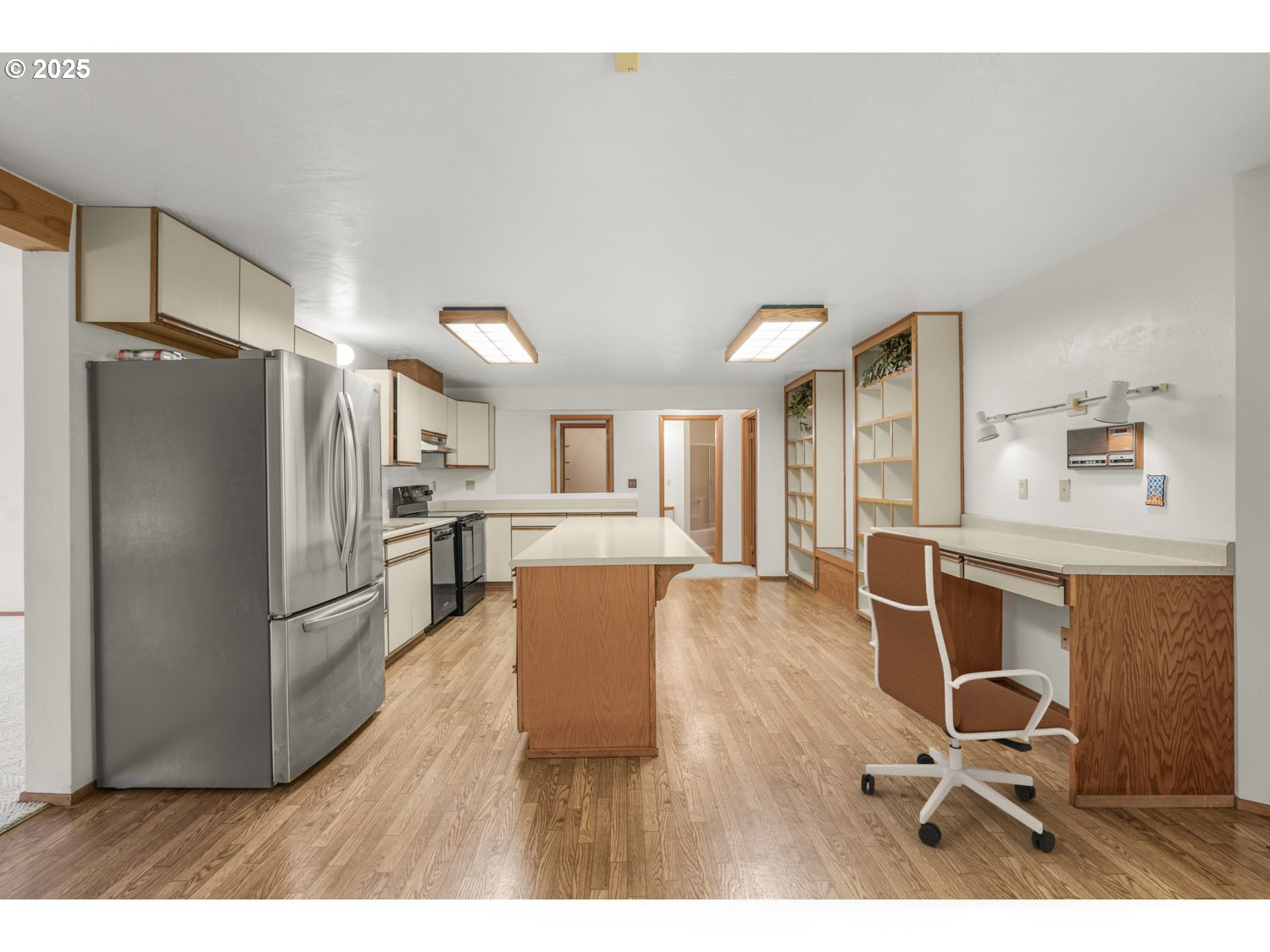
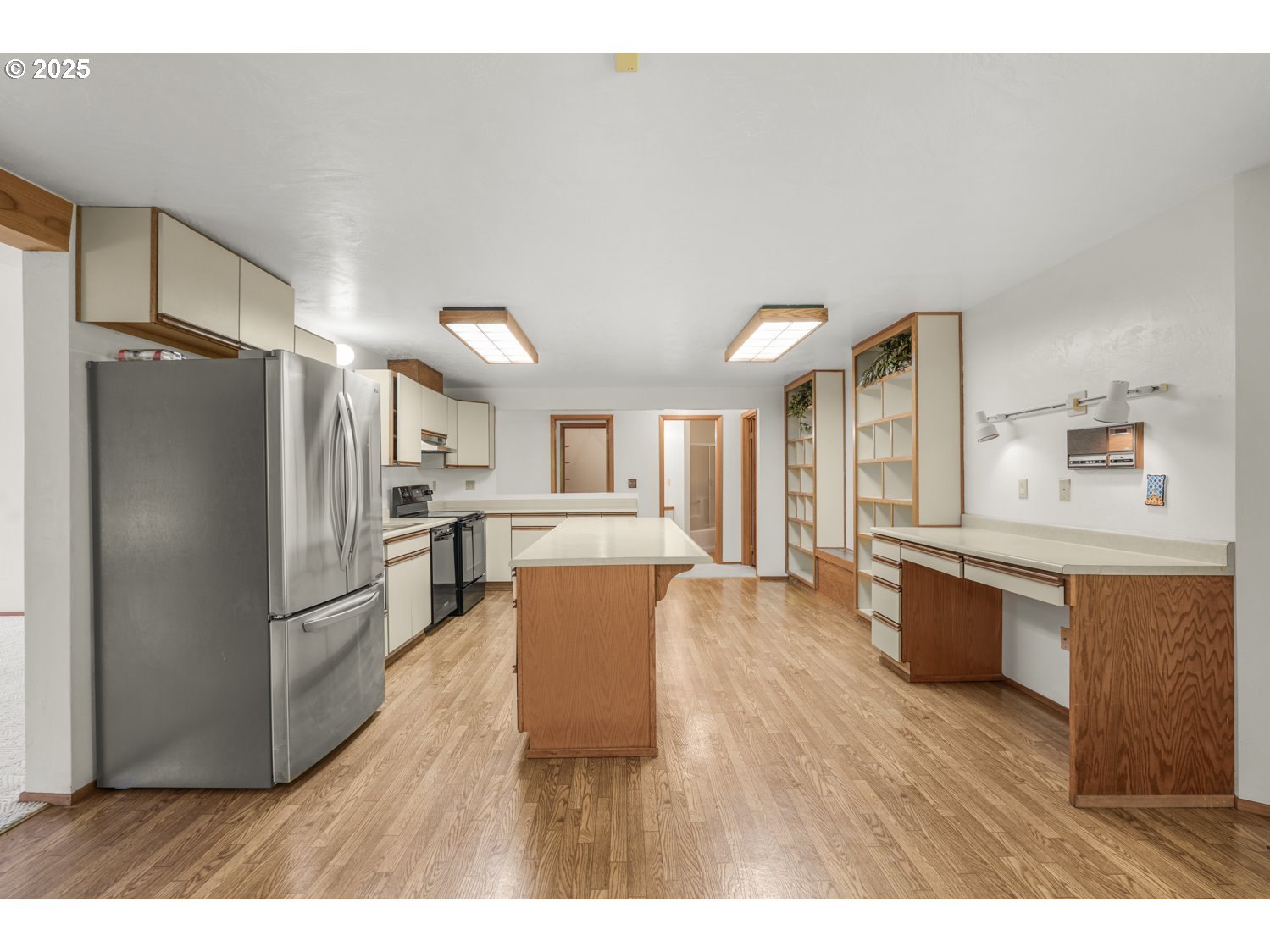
- office chair [858,531,1079,853]
